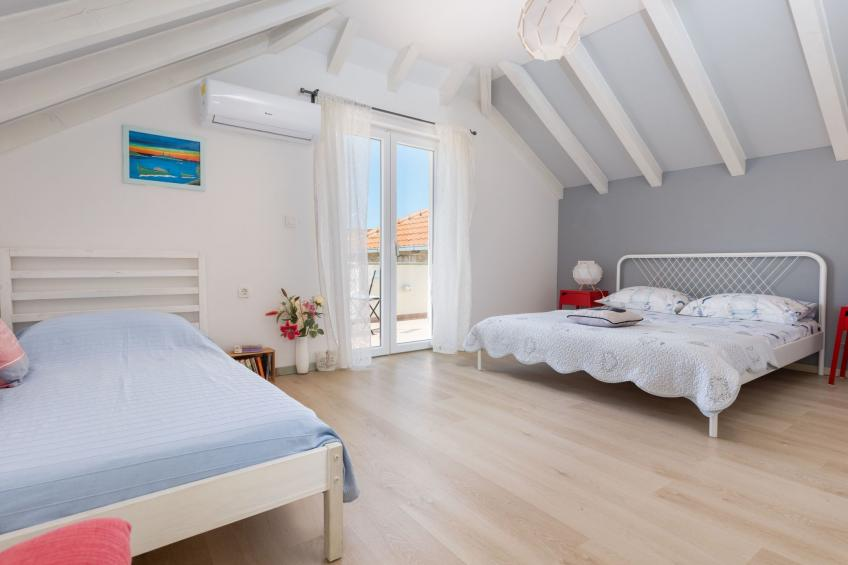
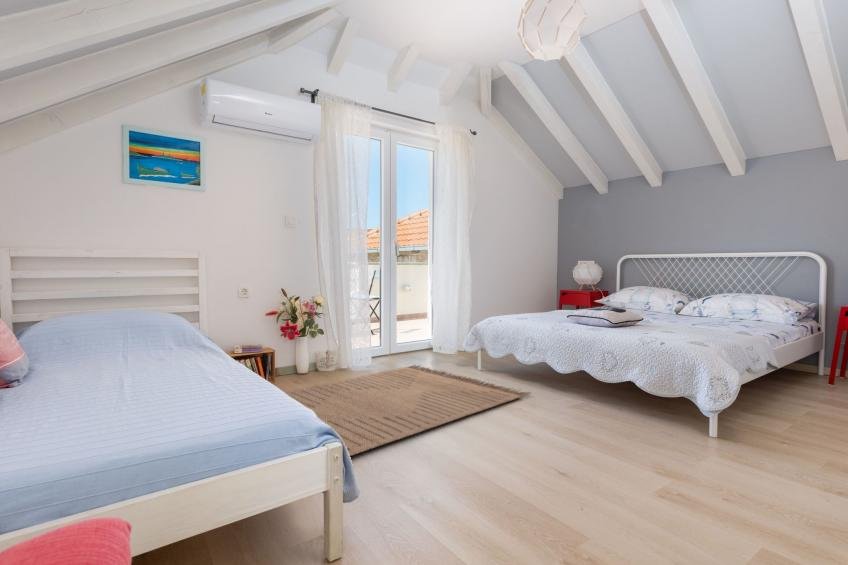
+ rug [284,364,532,457]
